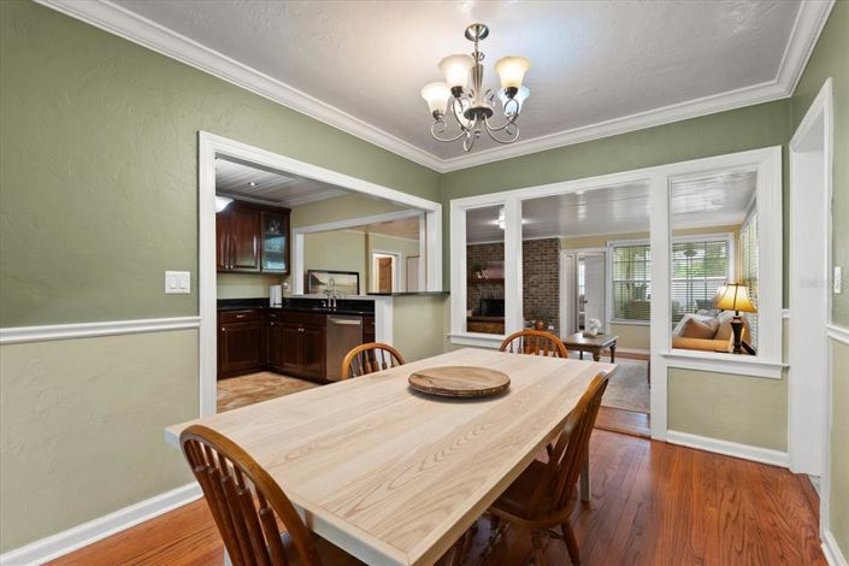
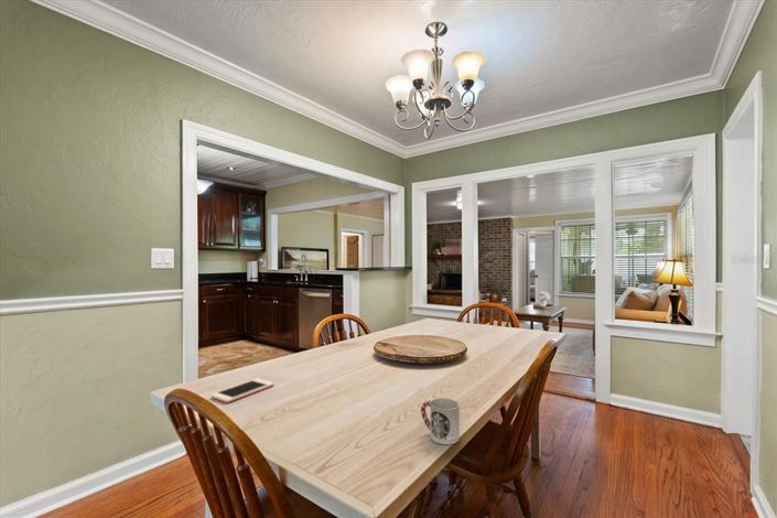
+ cell phone [211,377,276,403]
+ cup [420,397,461,445]
